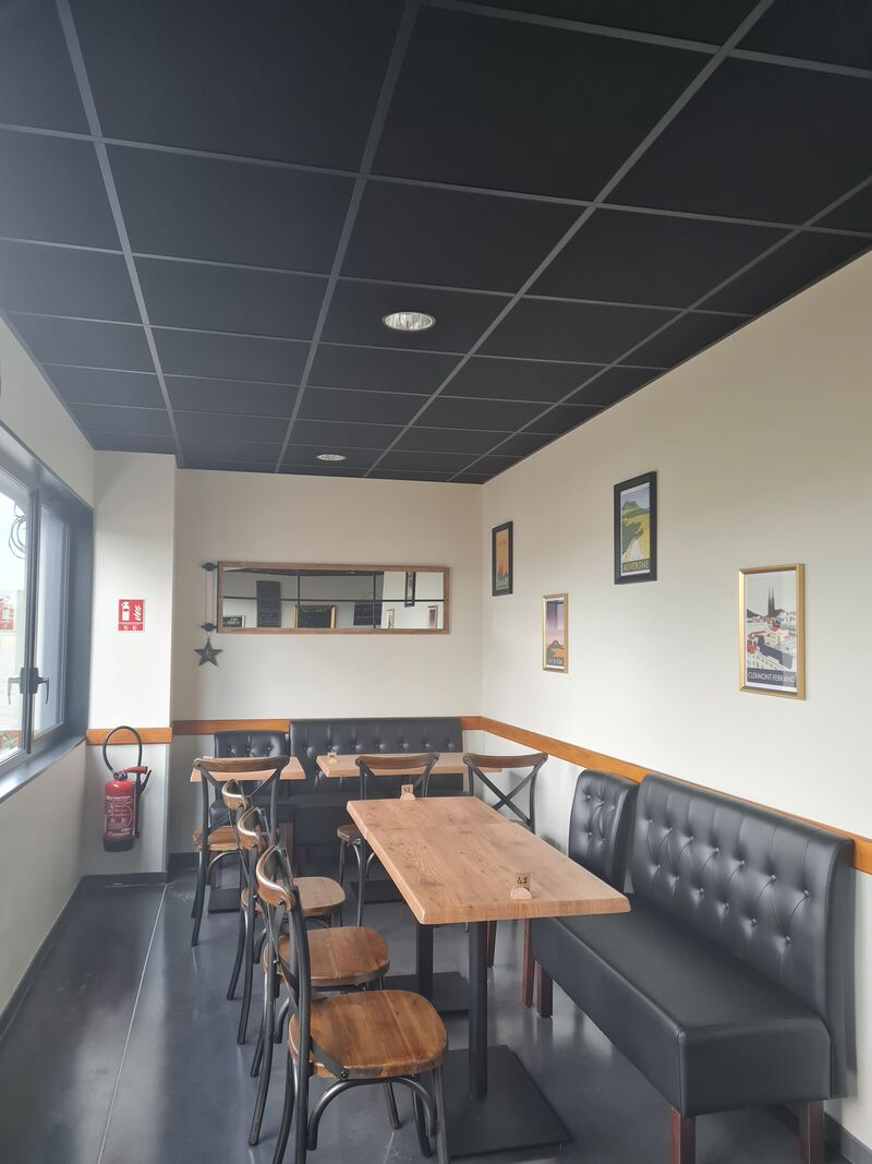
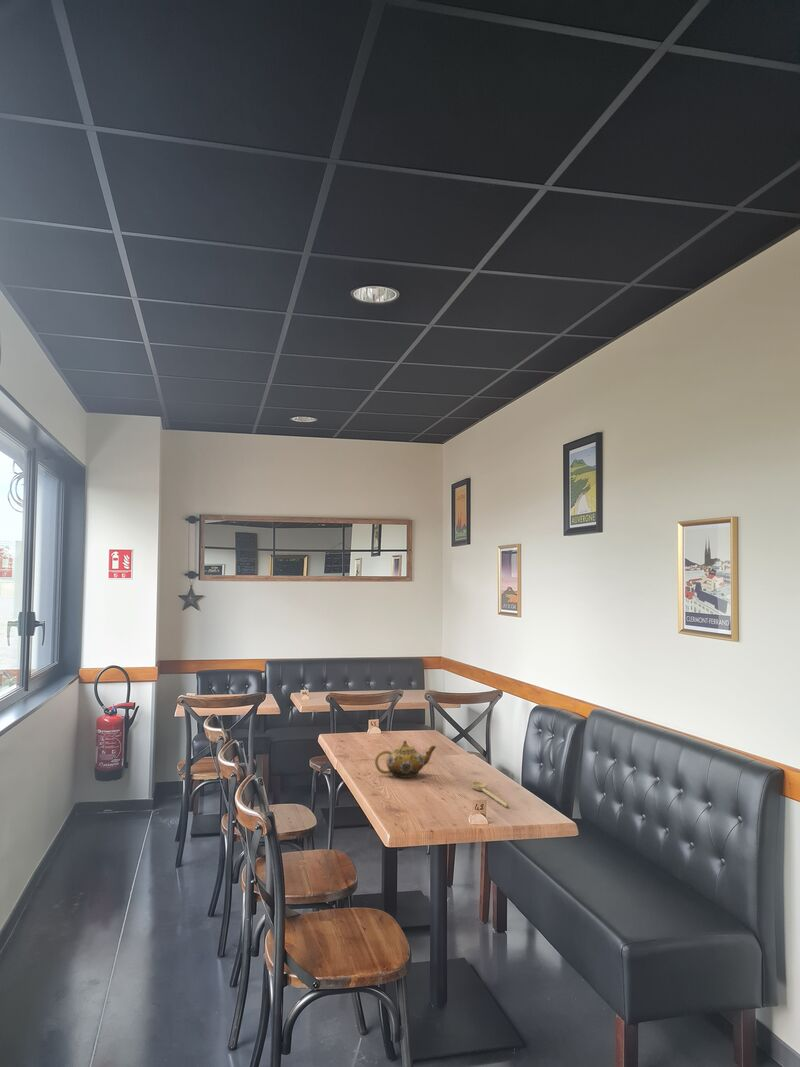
+ teapot [374,740,437,779]
+ spoon [471,780,510,809]
